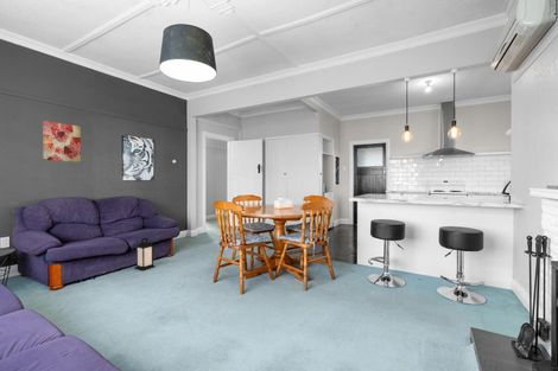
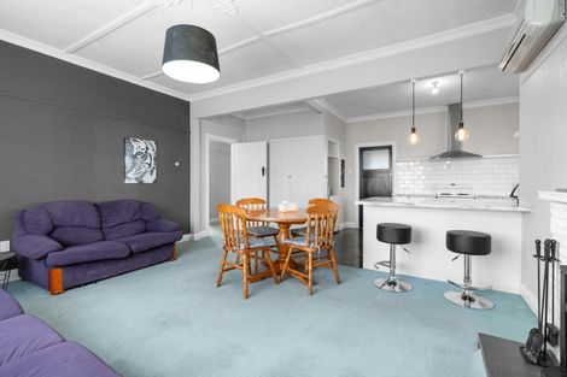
- lantern [133,237,157,271]
- wall art [42,120,82,164]
